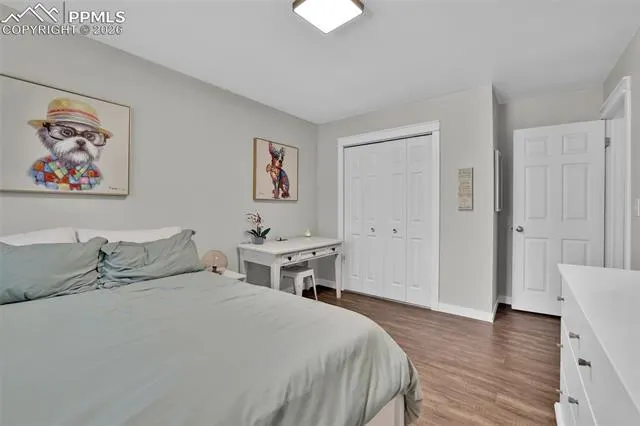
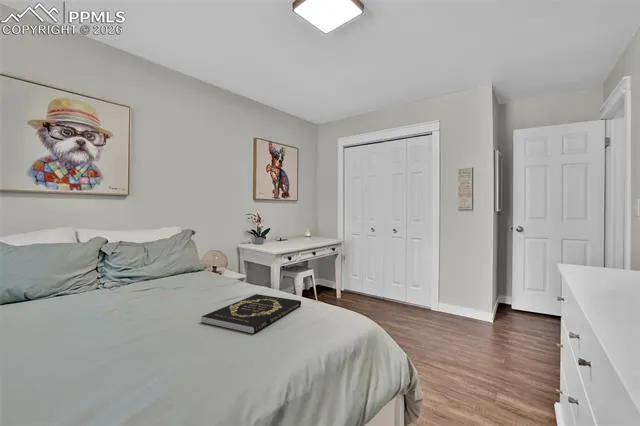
+ book [200,293,302,334]
